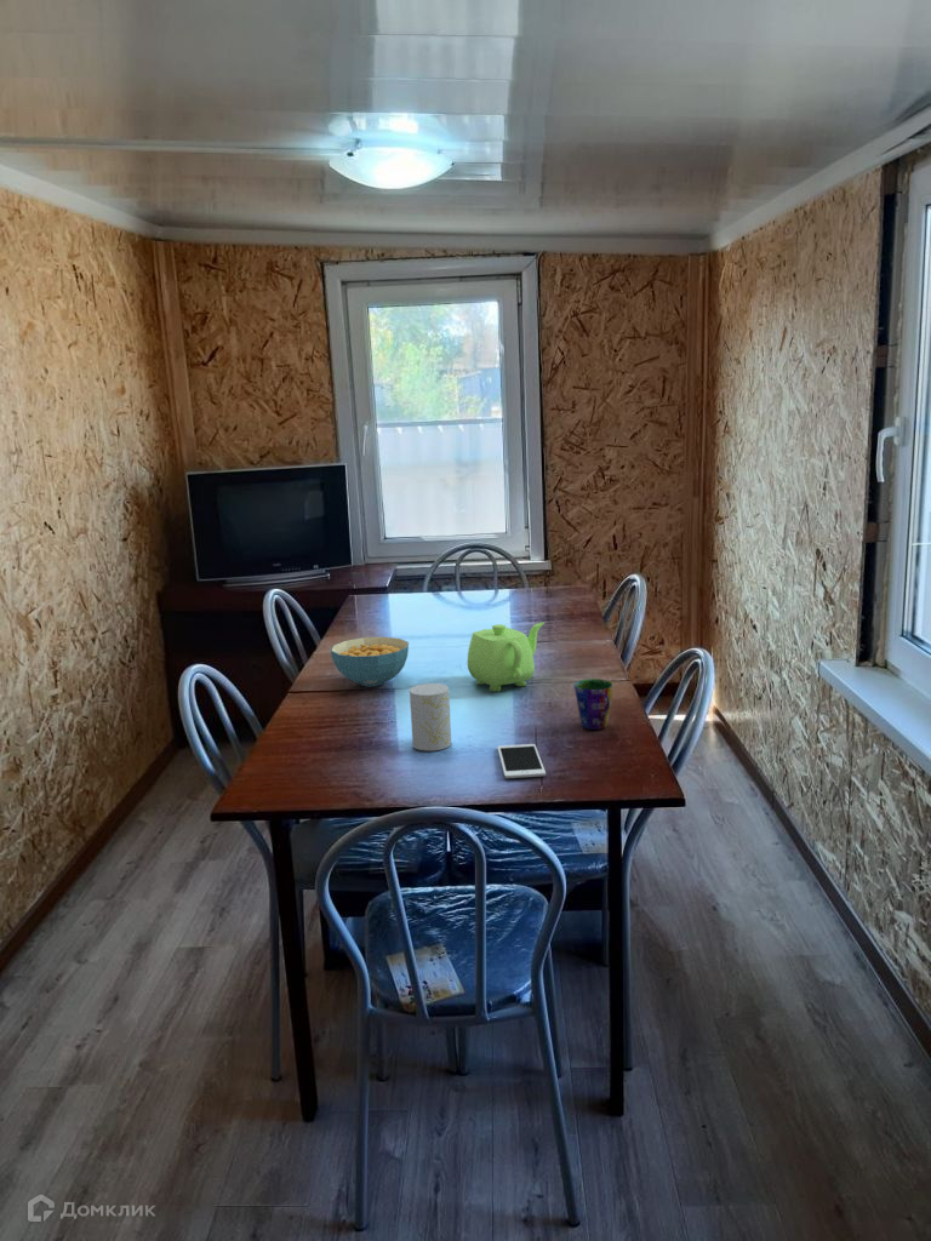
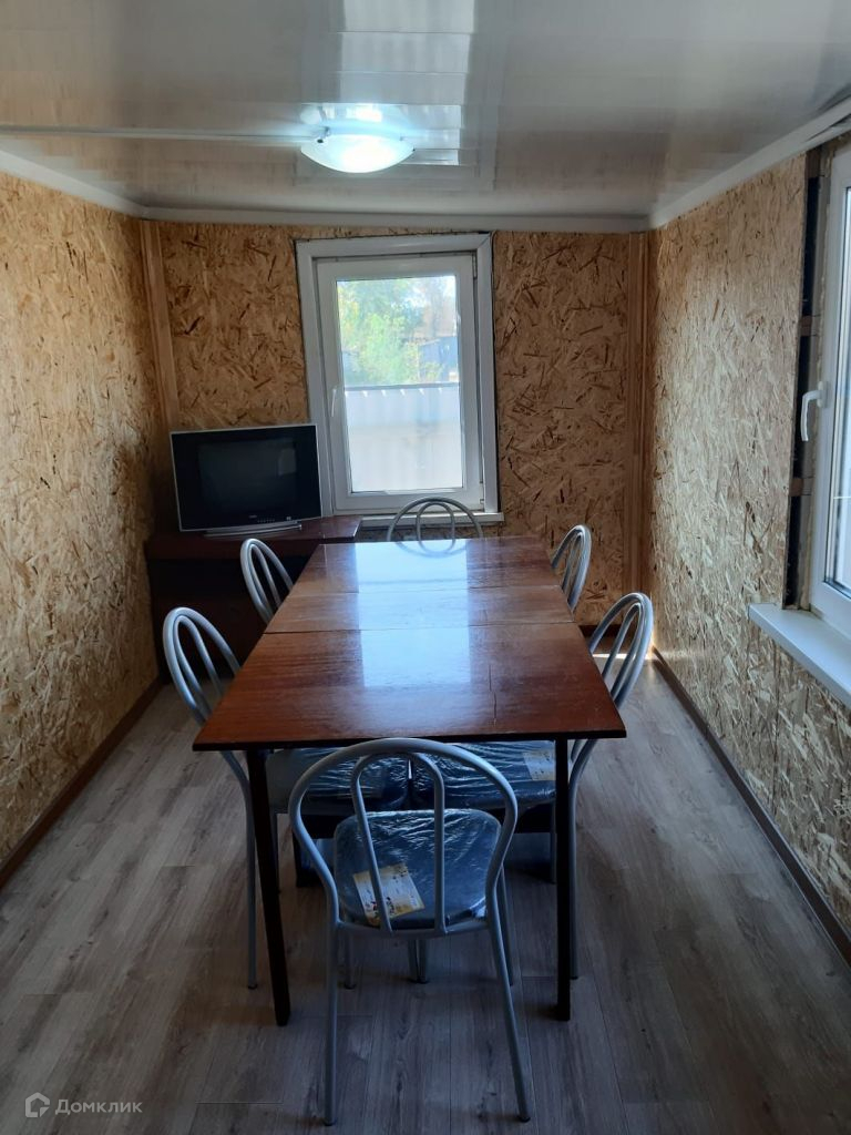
- cereal bowl [330,635,410,688]
- cup [573,677,615,731]
- cup [409,682,452,751]
- teapot [467,622,546,692]
- cell phone [496,743,547,779]
